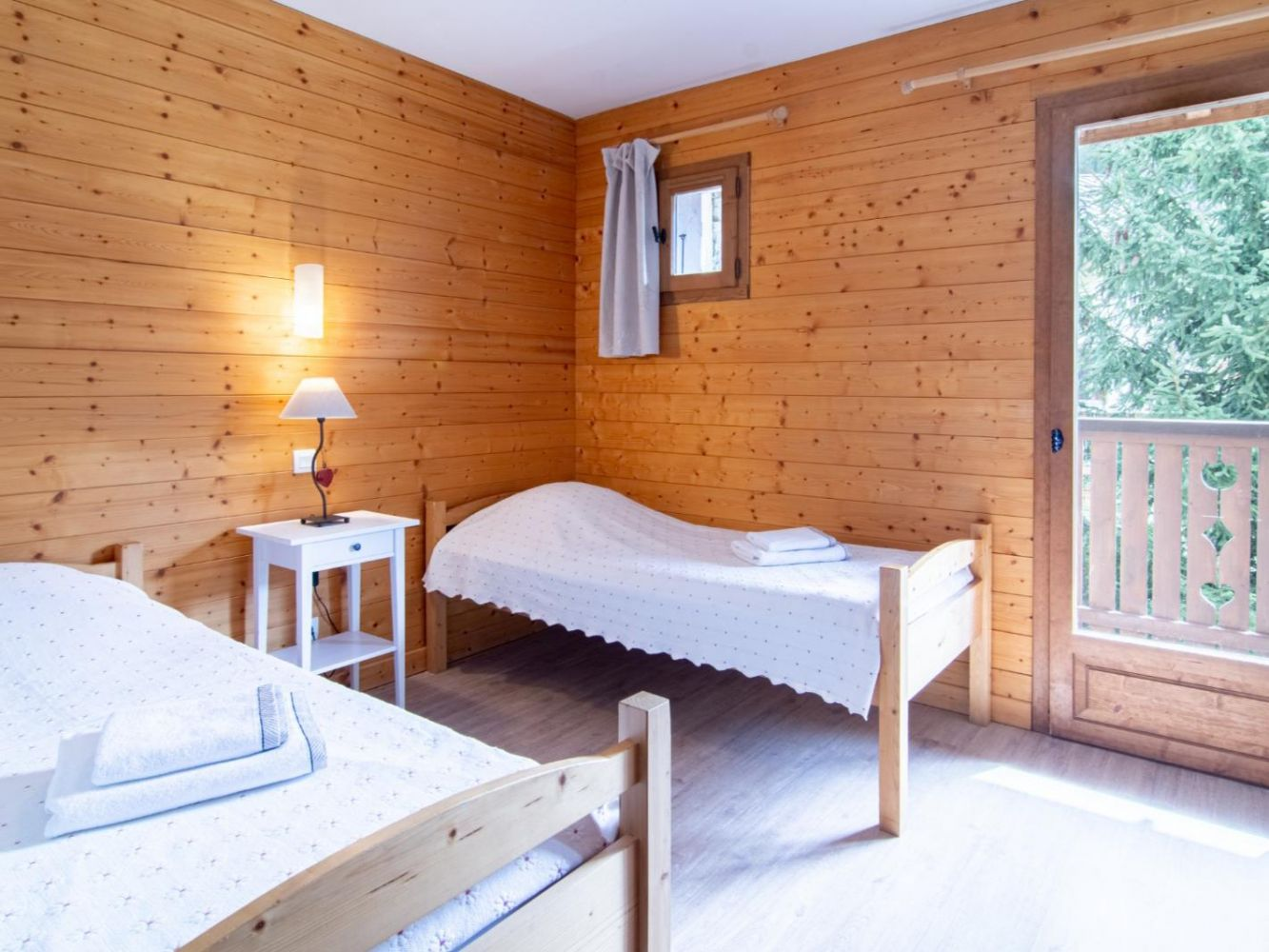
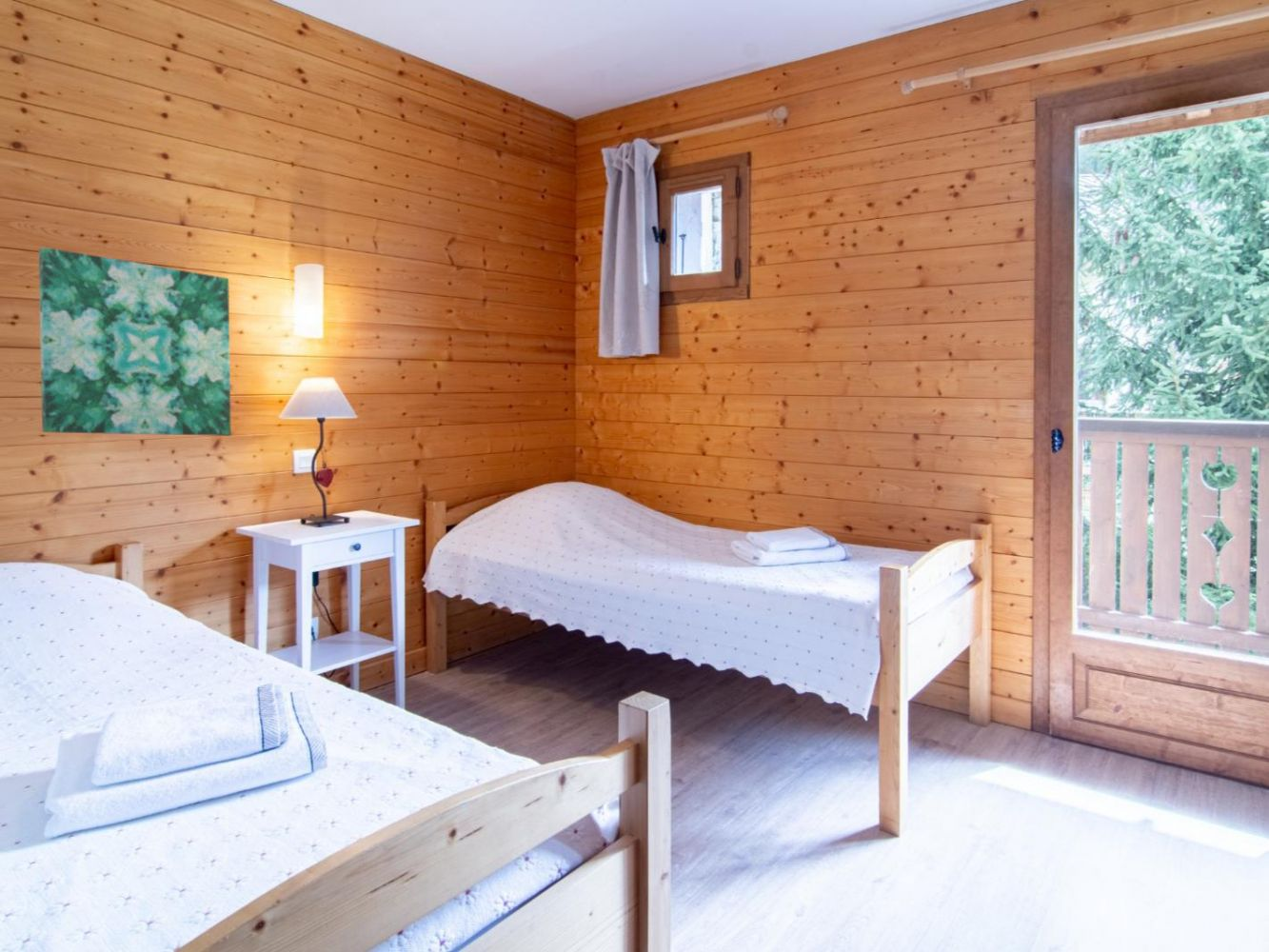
+ wall art [38,247,232,437]
